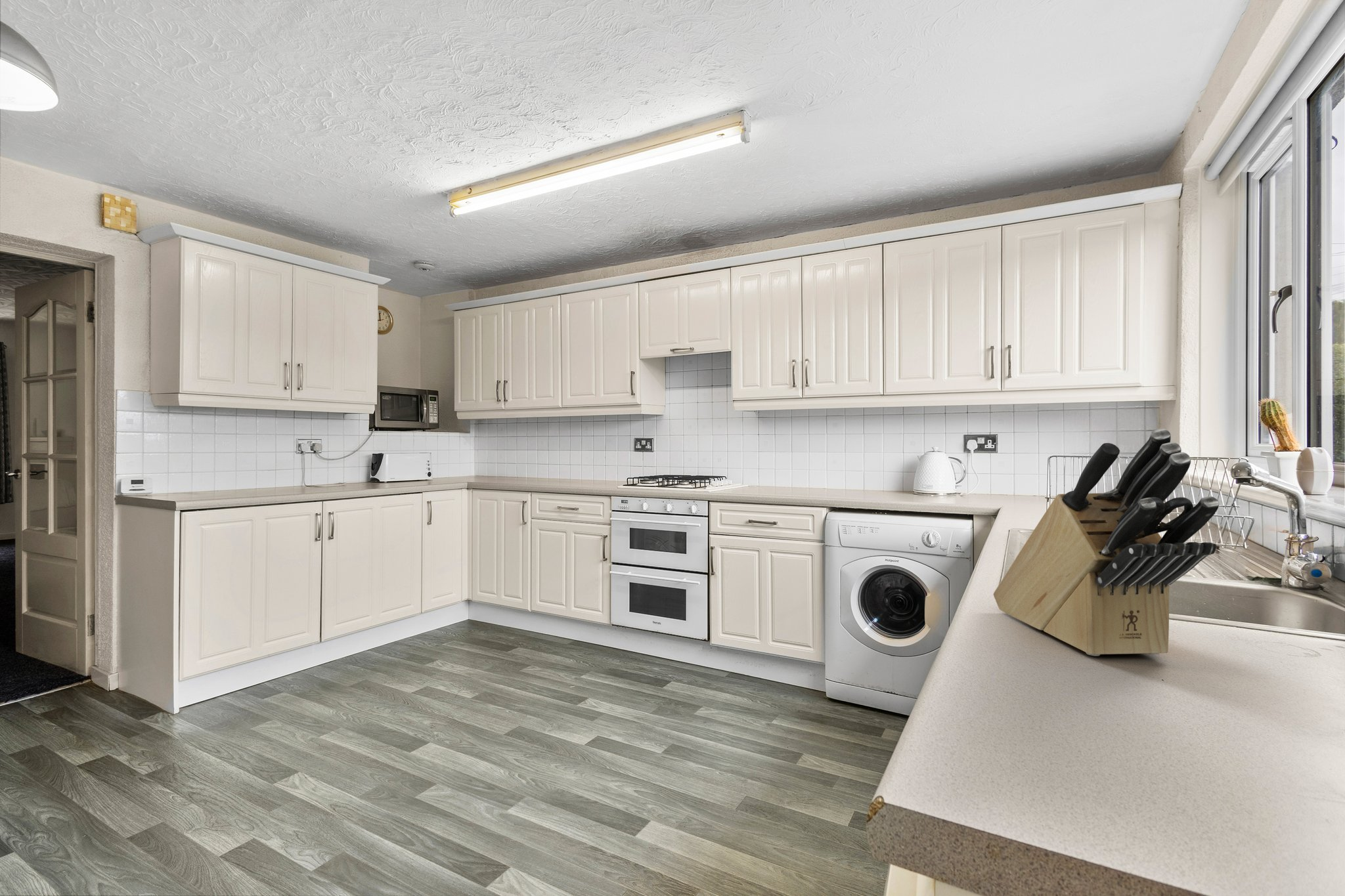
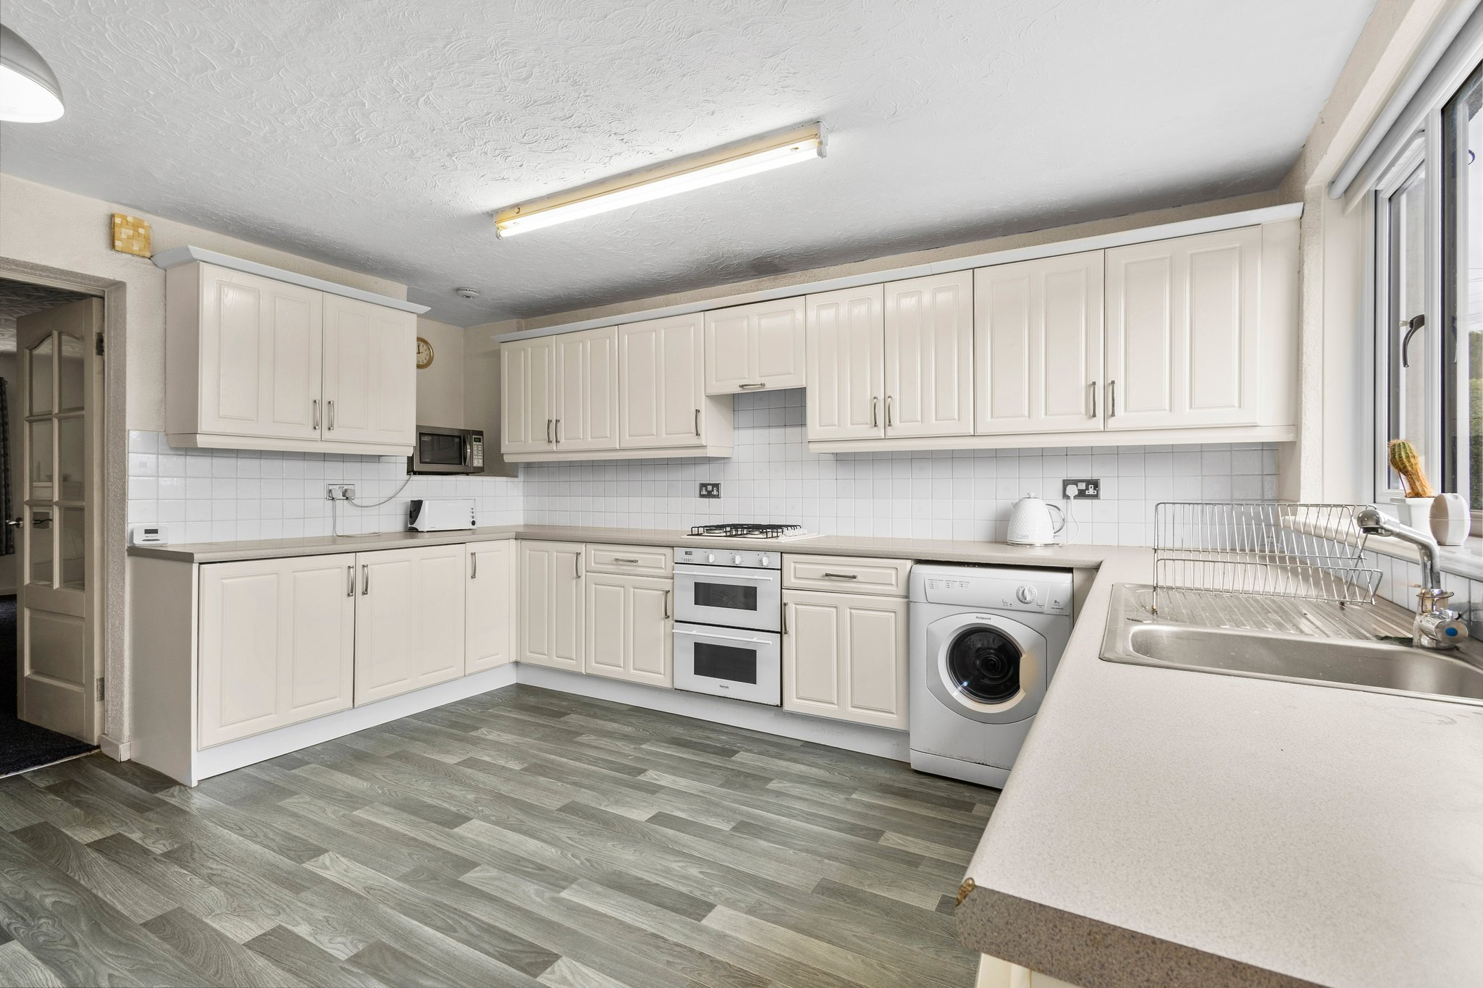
- knife block [993,428,1220,656]
